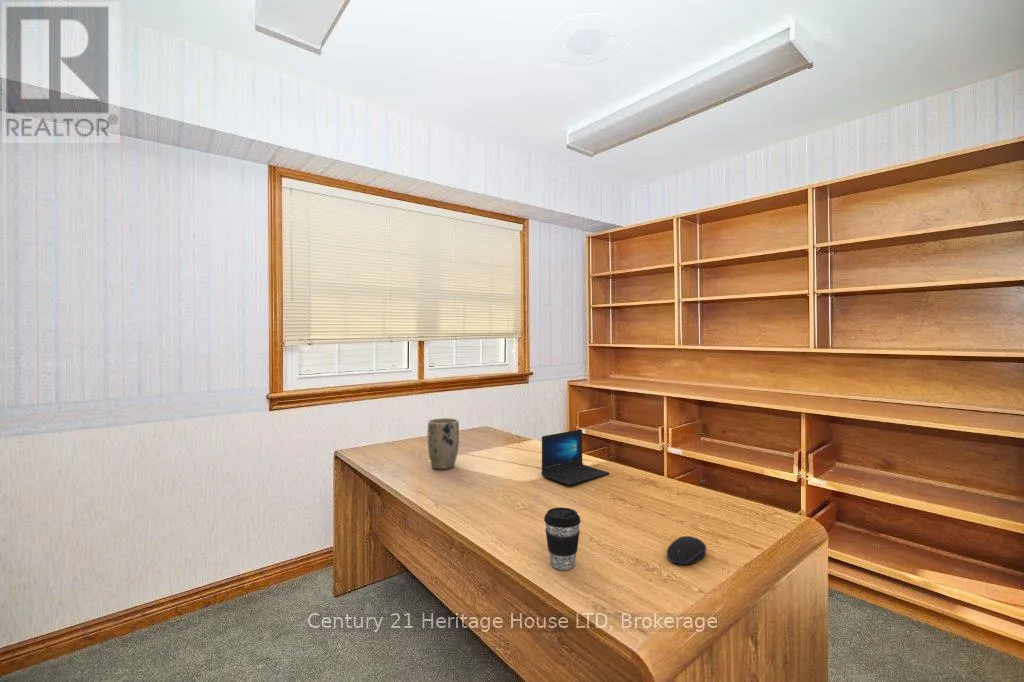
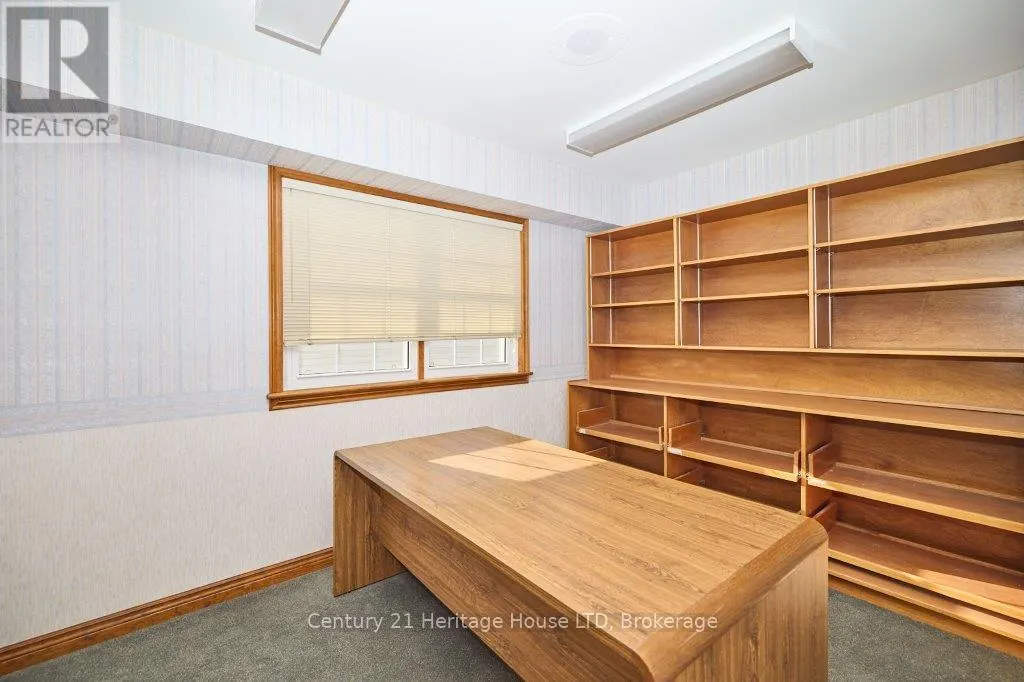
- laptop [540,428,610,486]
- coffee cup [543,507,582,571]
- computer mouse [666,535,708,566]
- plant pot [427,417,460,470]
